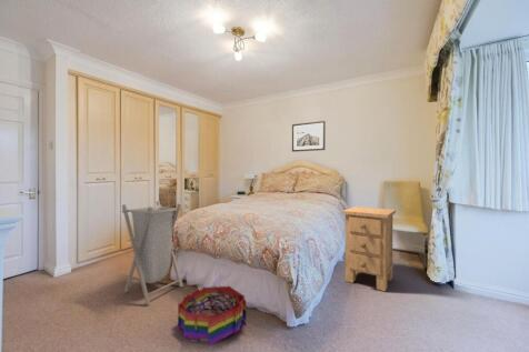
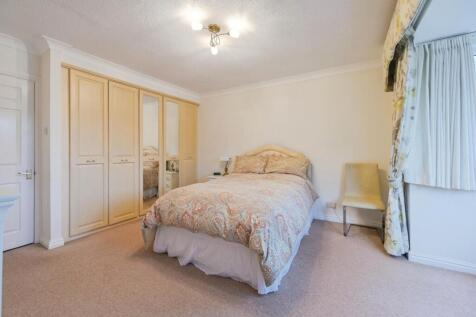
- wall art [291,120,327,153]
- nightstand [341,205,397,292]
- laundry hamper [121,200,184,305]
- storage bin [177,284,247,346]
